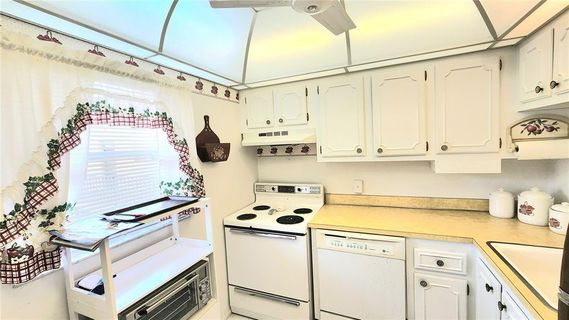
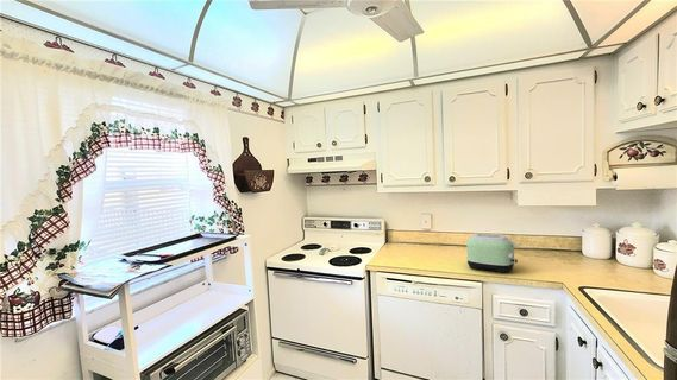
+ toaster [465,233,519,274]
